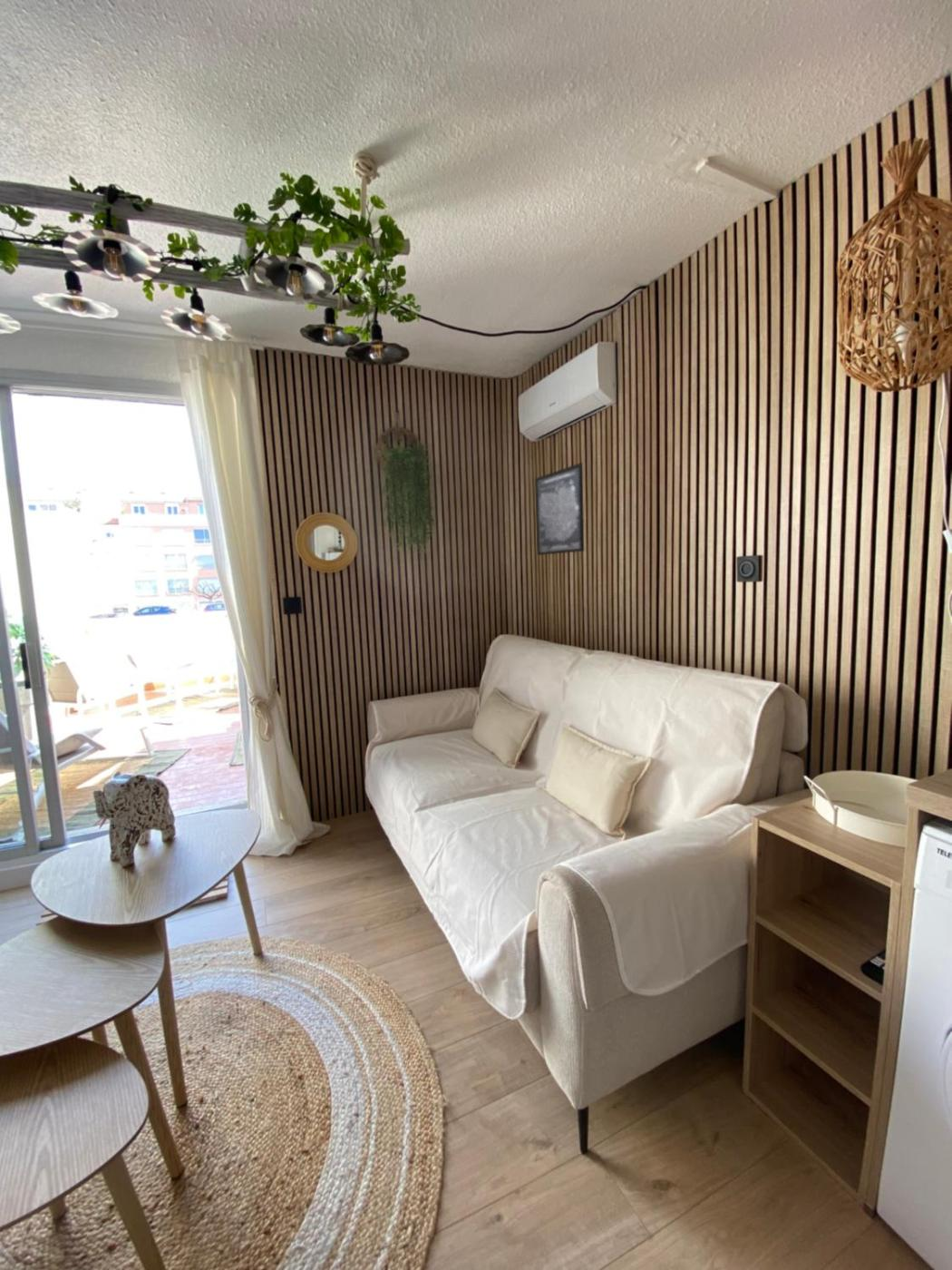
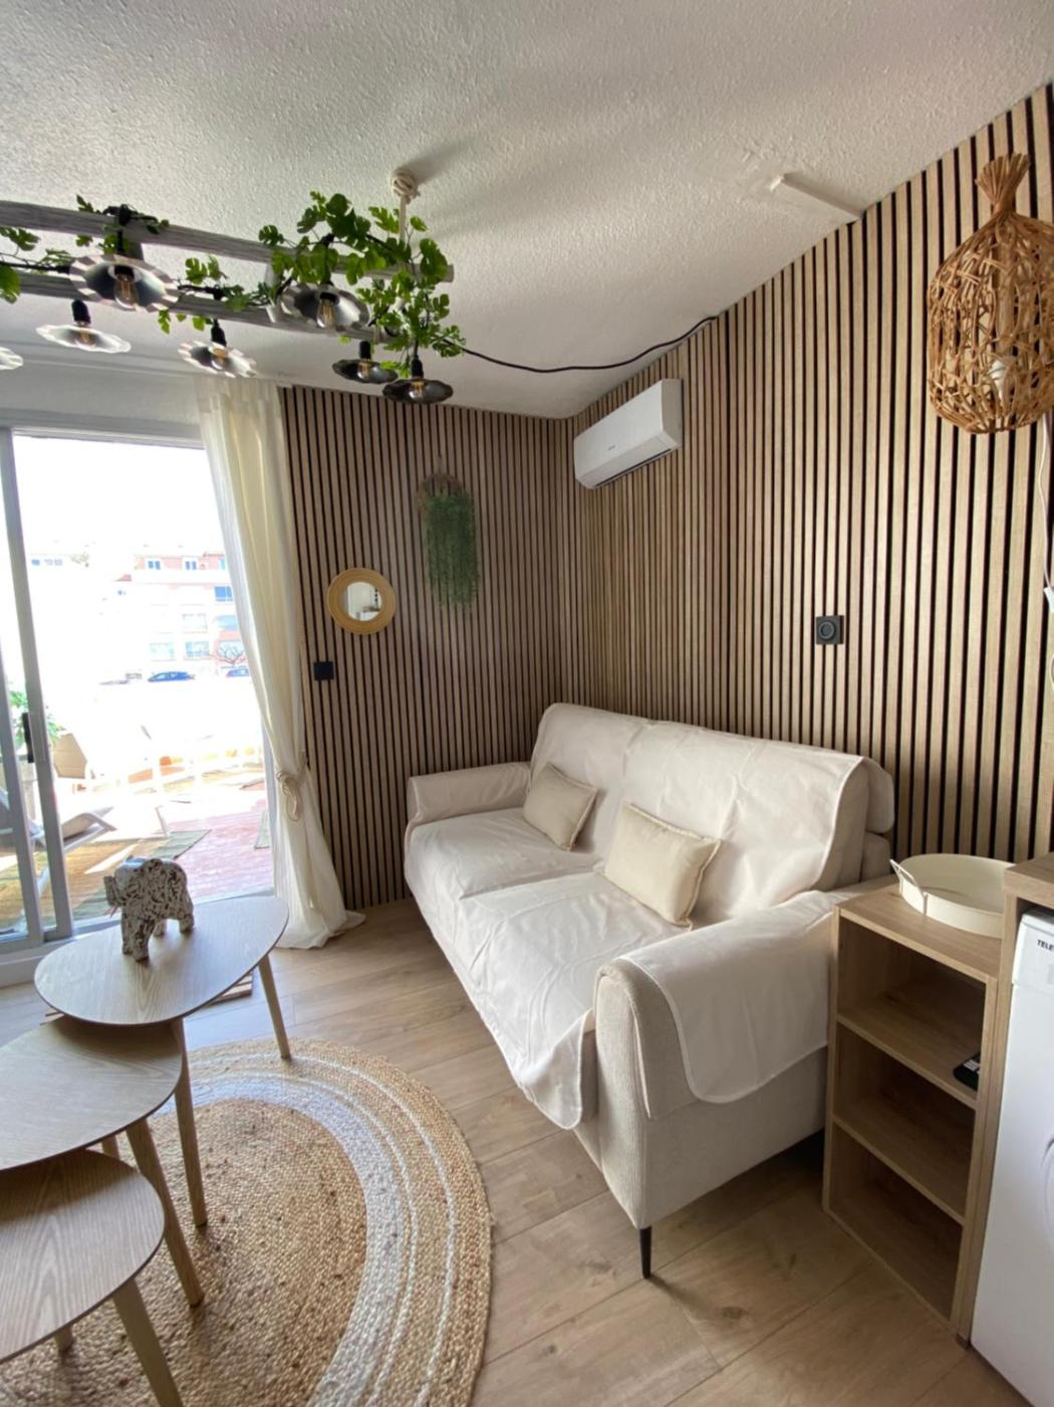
- wall art [534,462,585,556]
